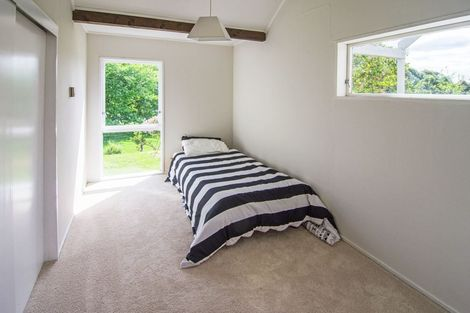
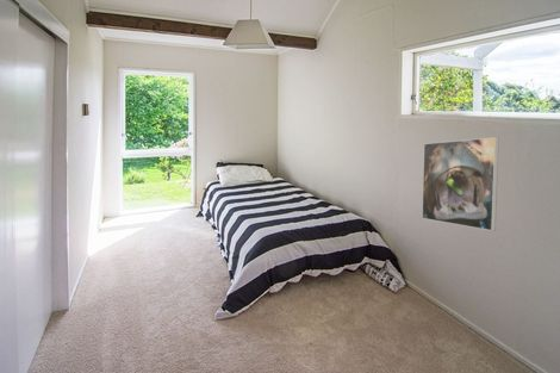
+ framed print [421,136,500,232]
